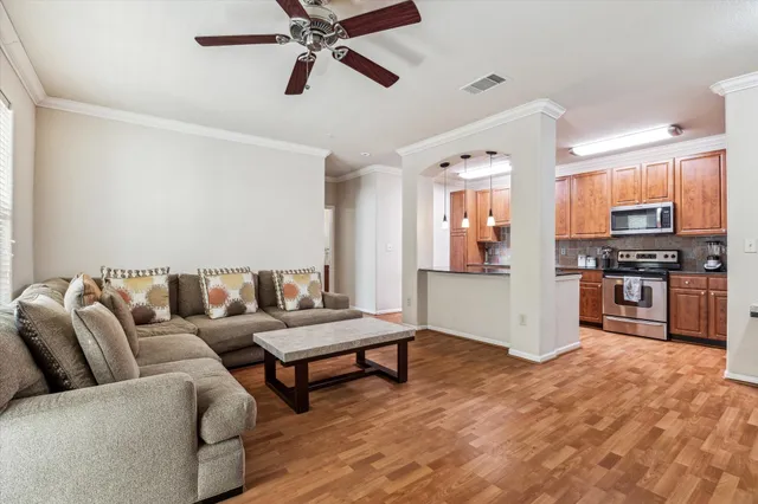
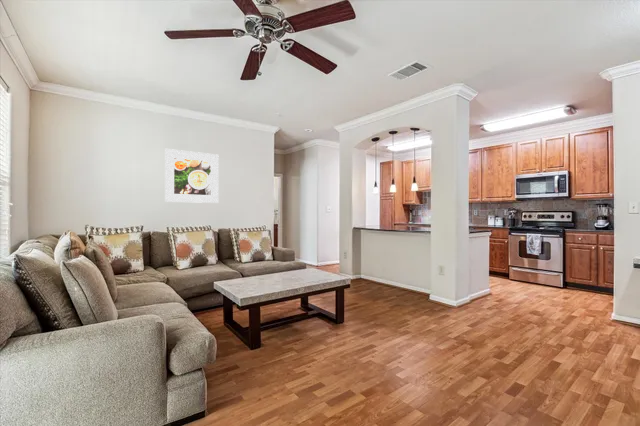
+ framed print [164,148,220,204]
